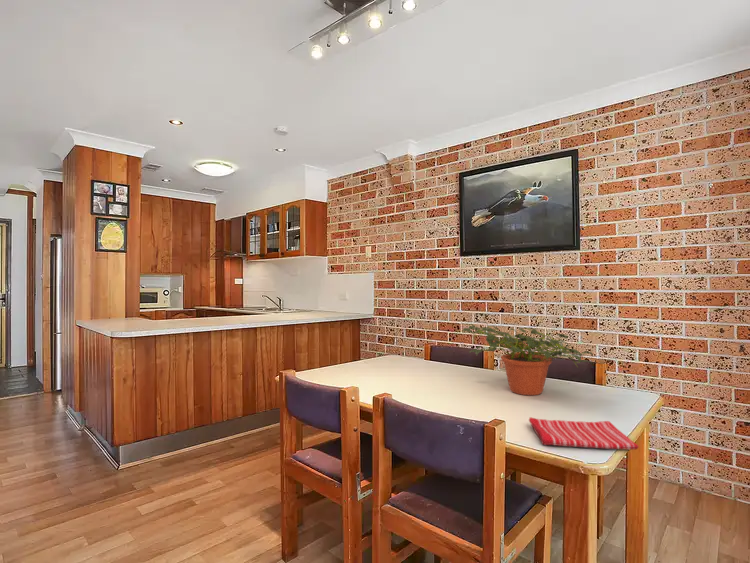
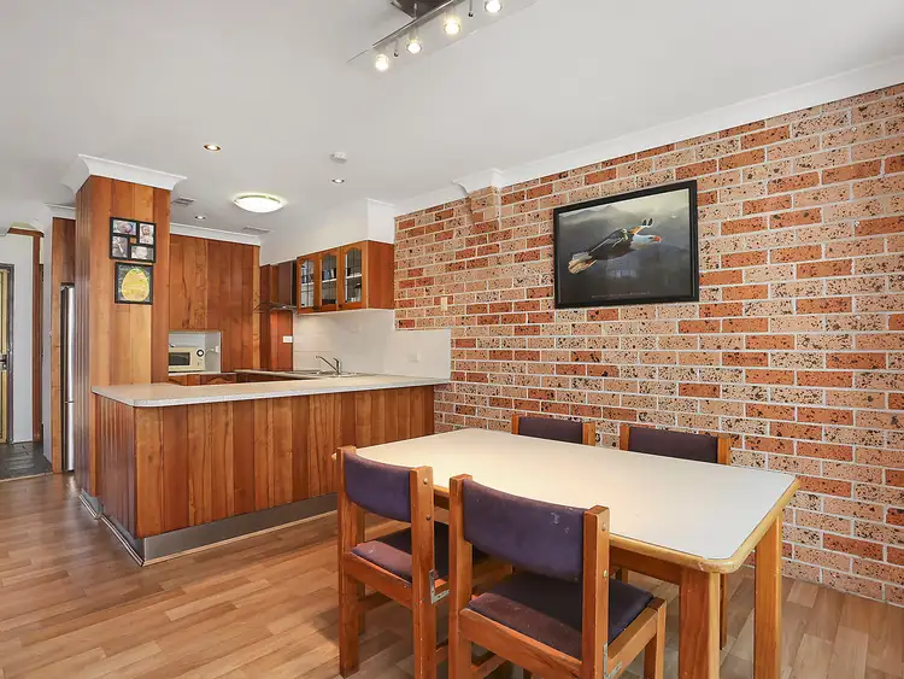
- dish towel [528,416,639,451]
- potted plant [461,320,594,396]
